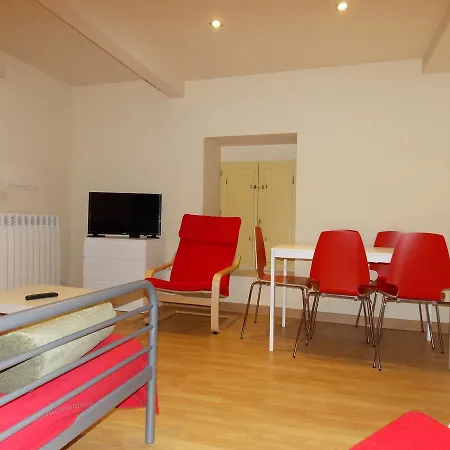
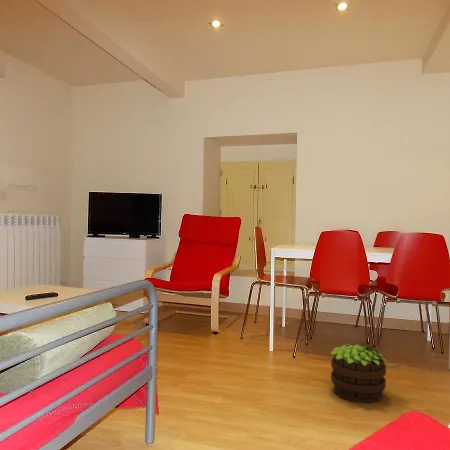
+ potted plant [330,343,388,404]
